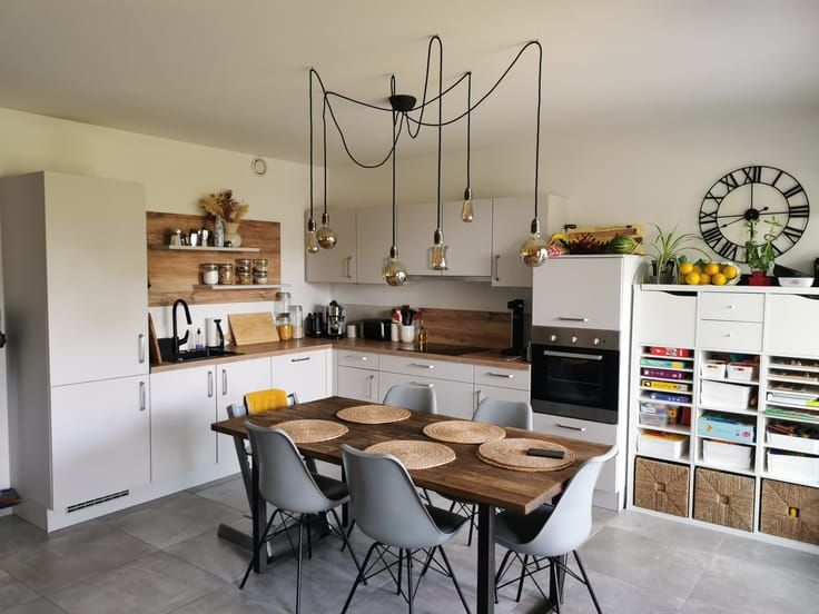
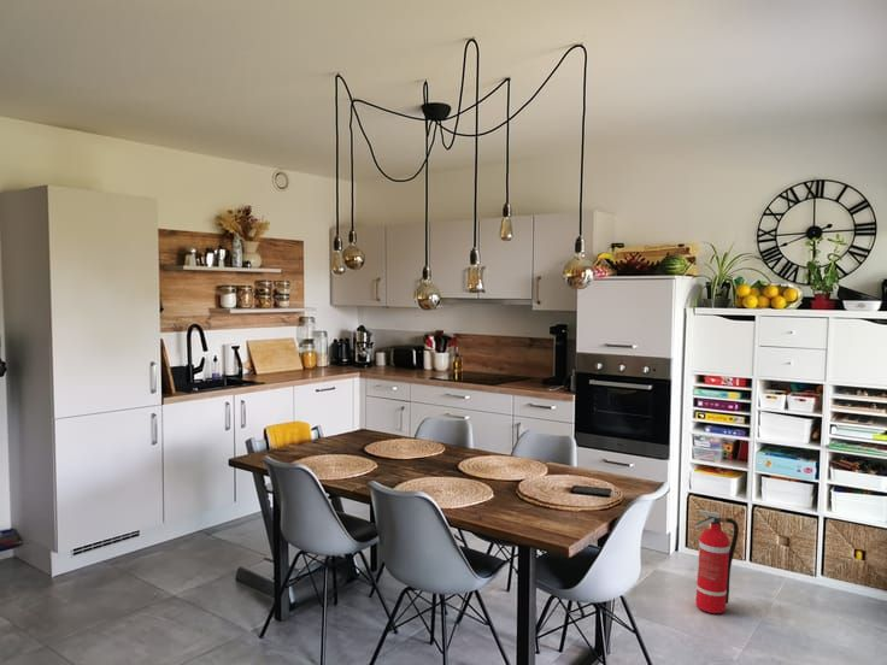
+ fire extinguisher [693,508,740,614]
